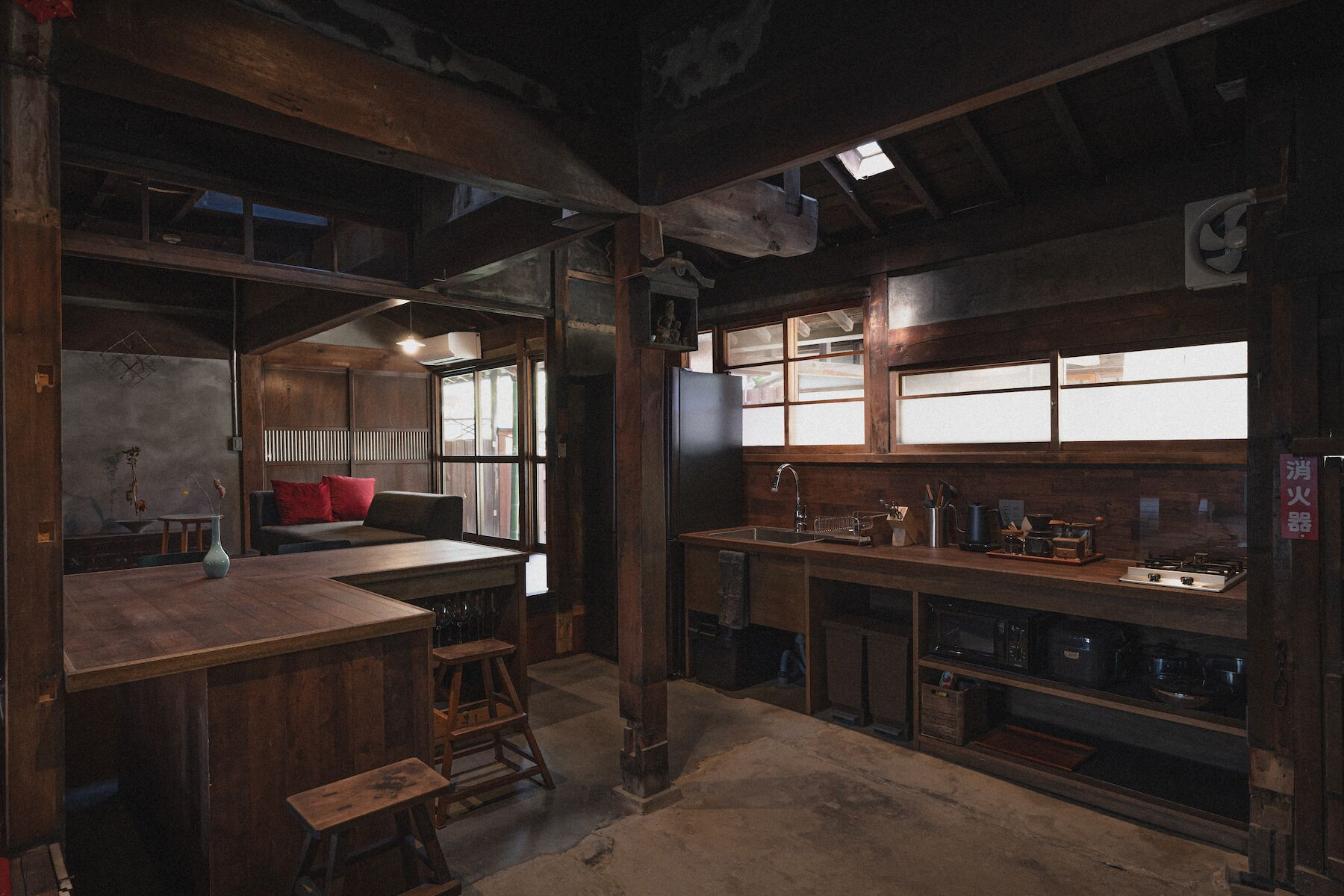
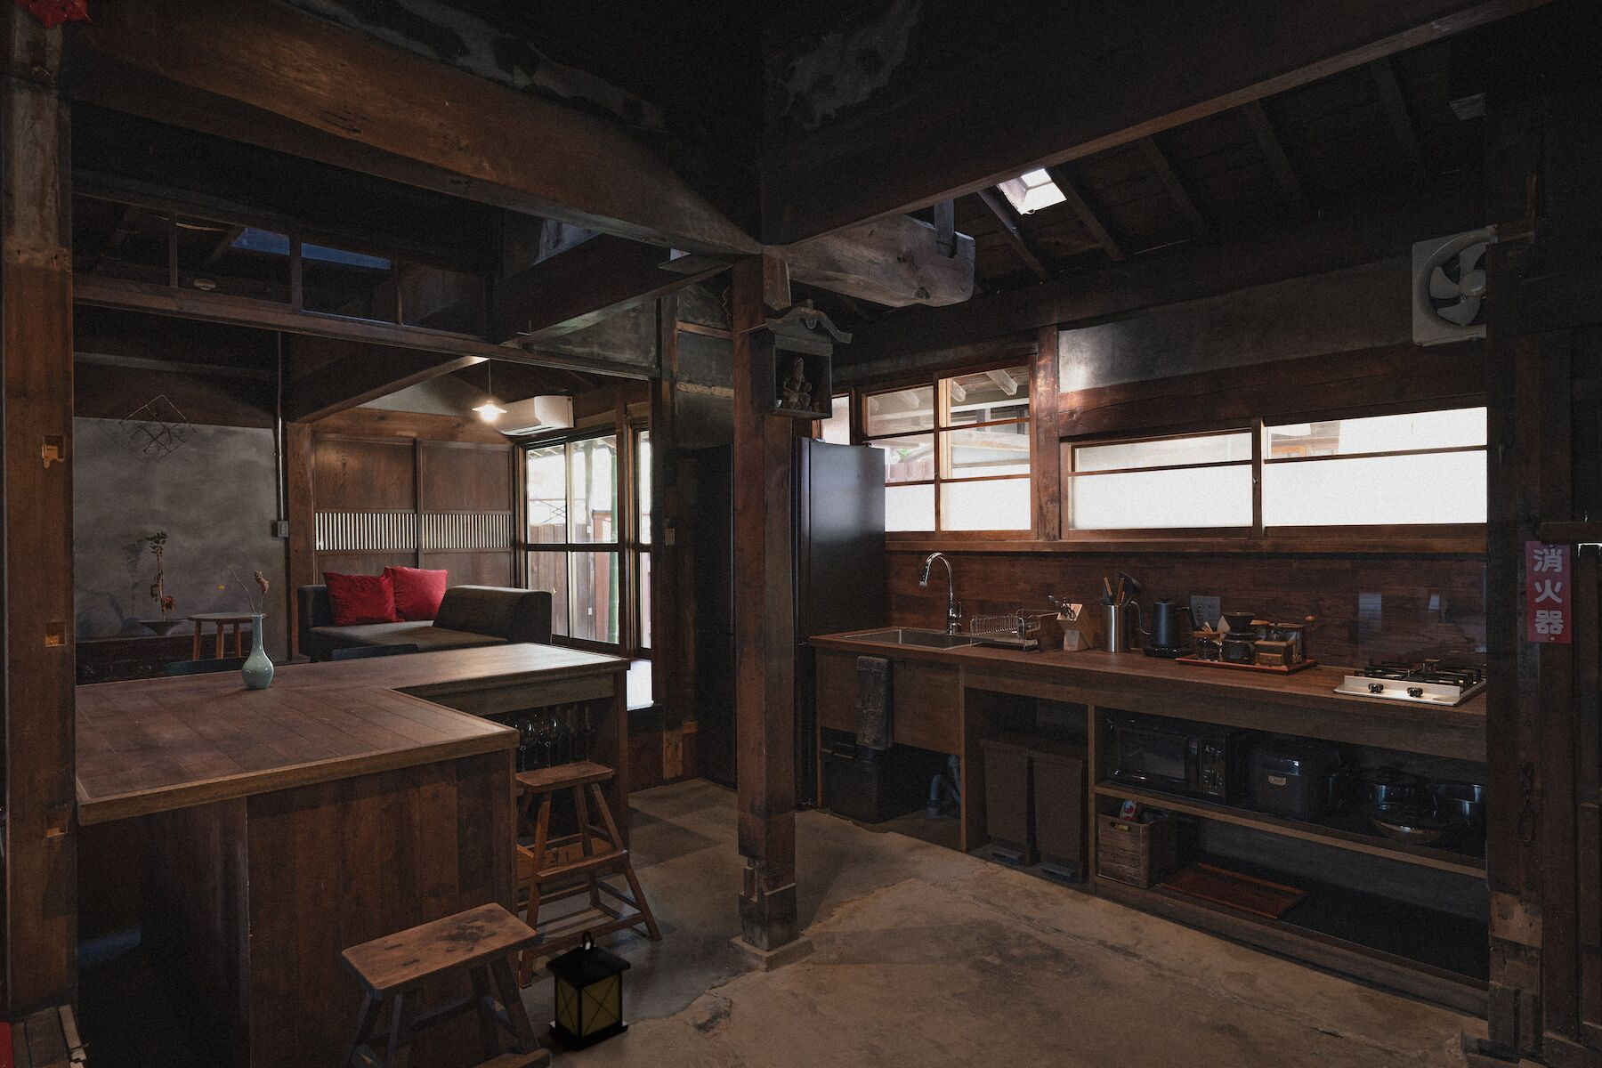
+ lantern [545,930,632,1053]
